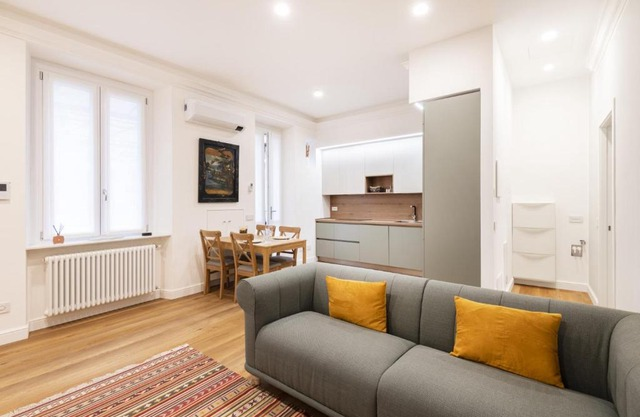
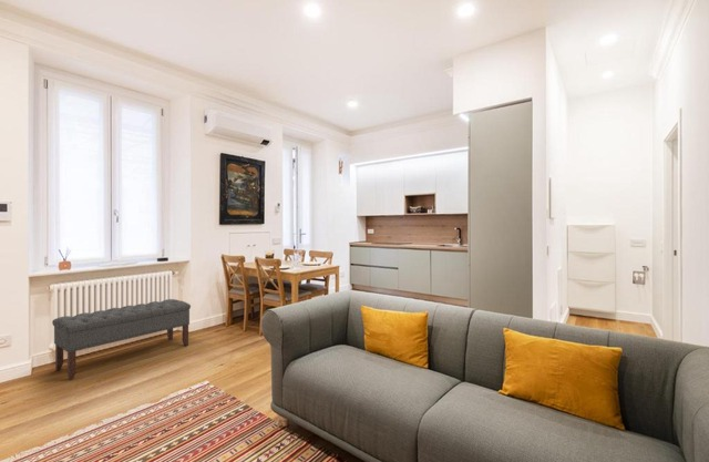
+ bench [51,298,192,381]
